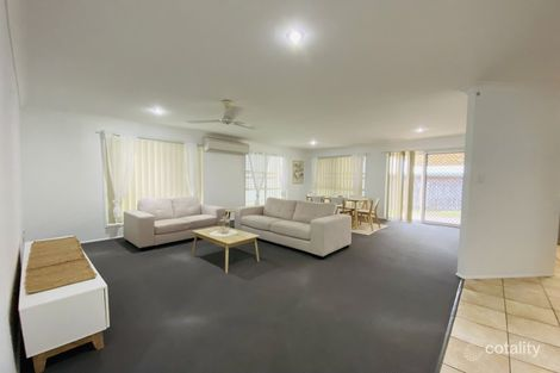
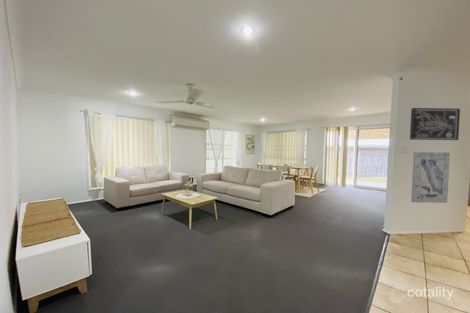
+ wall art [410,151,451,204]
+ wall art [409,107,461,141]
